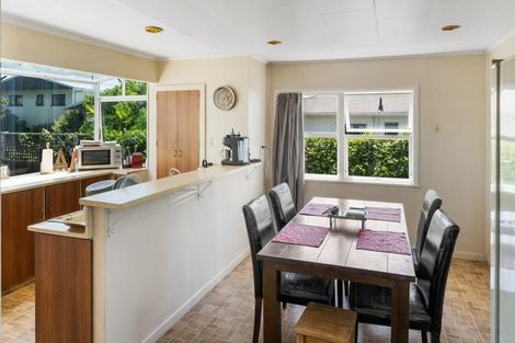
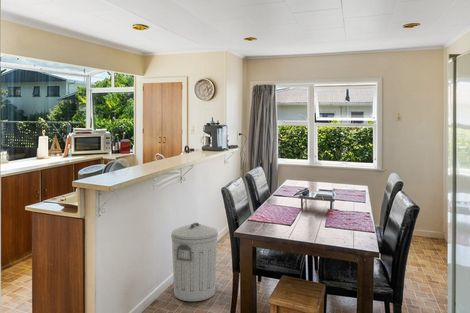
+ trash can [170,222,219,302]
